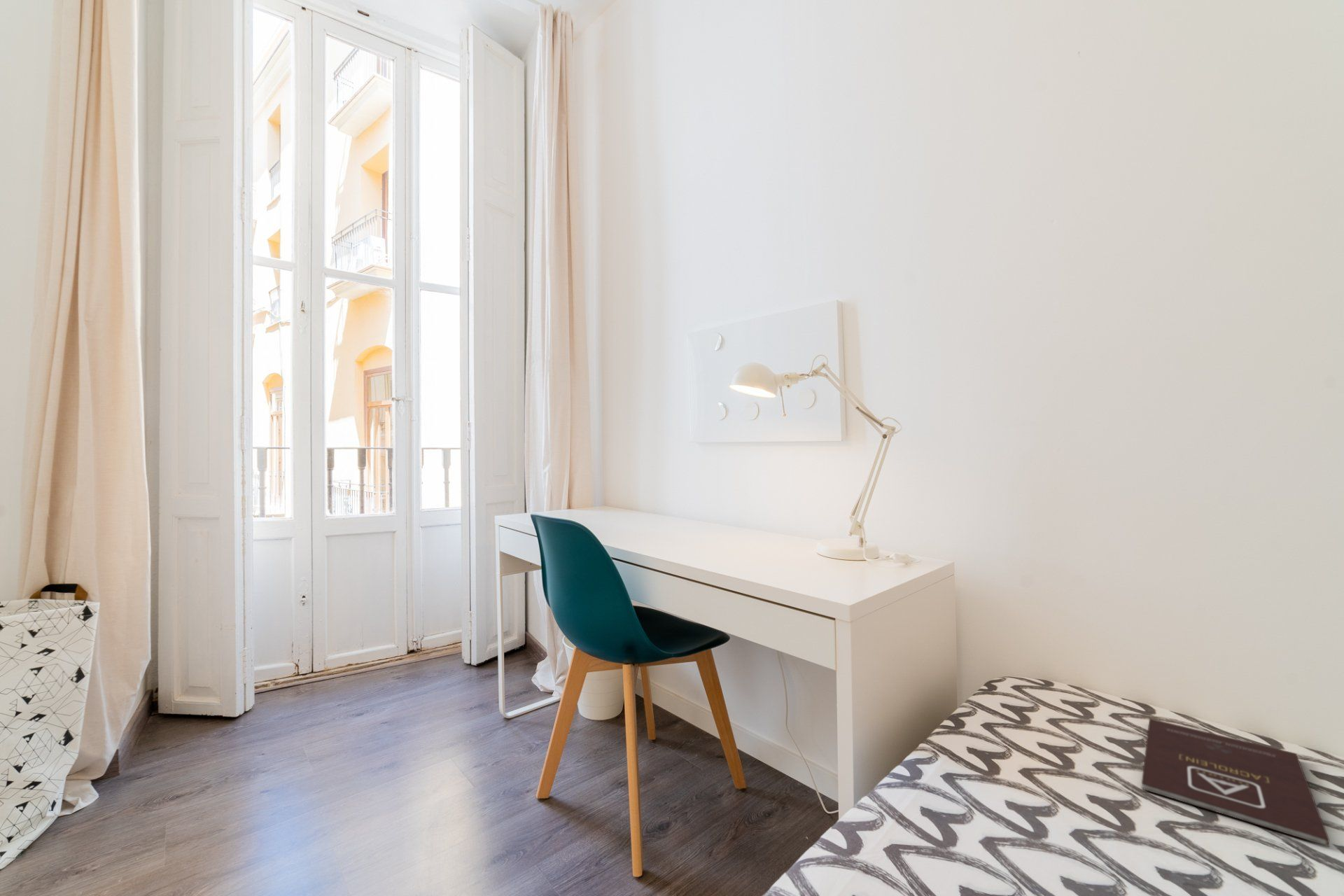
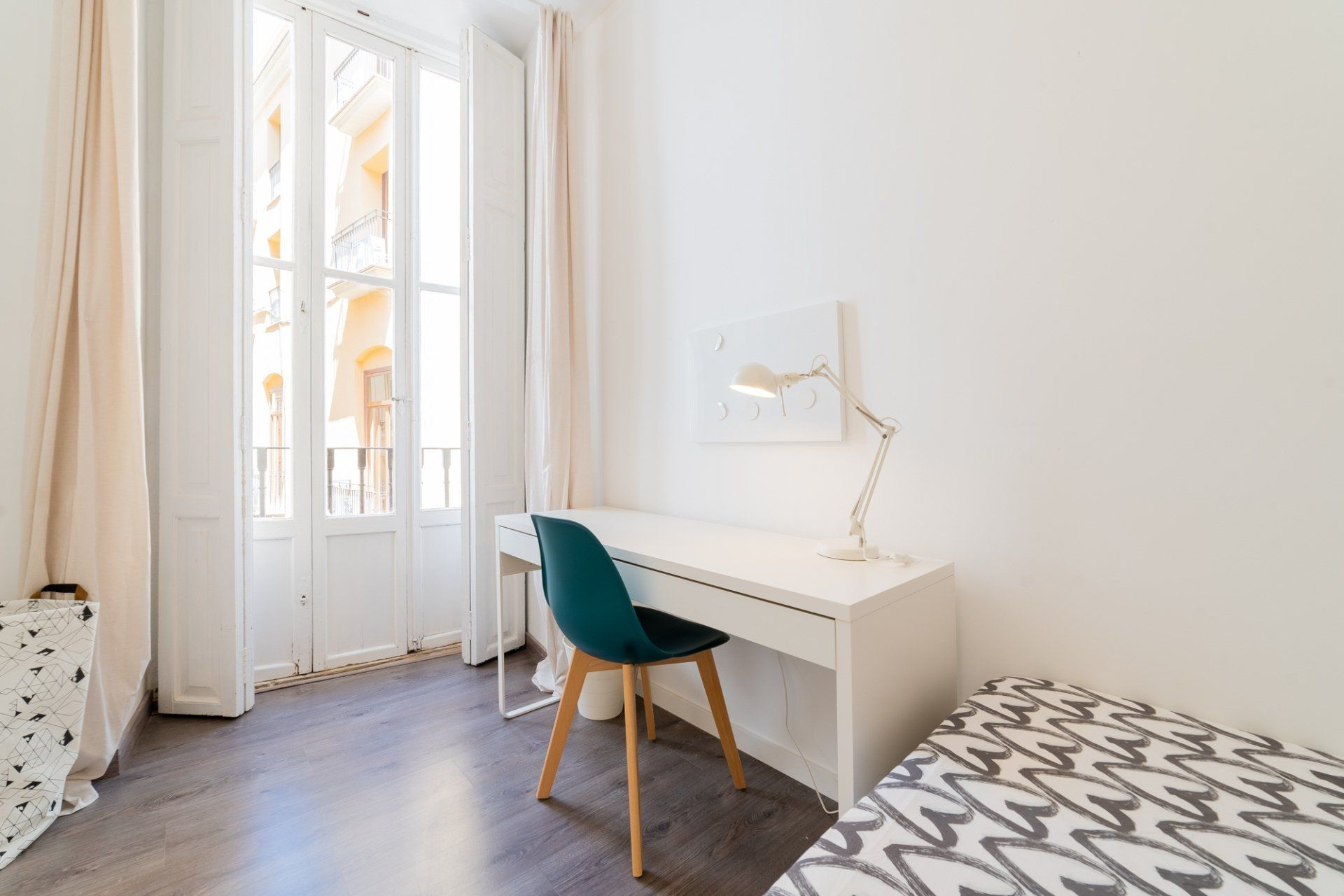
- book [1141,717,1330,848]
